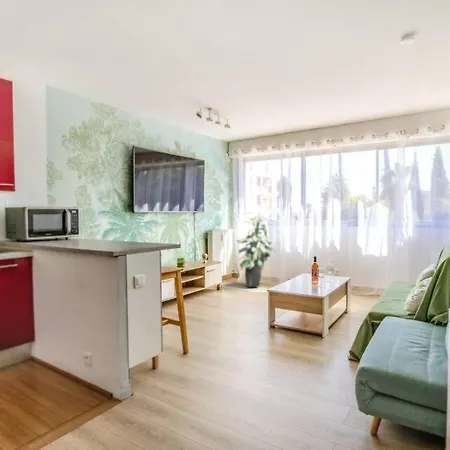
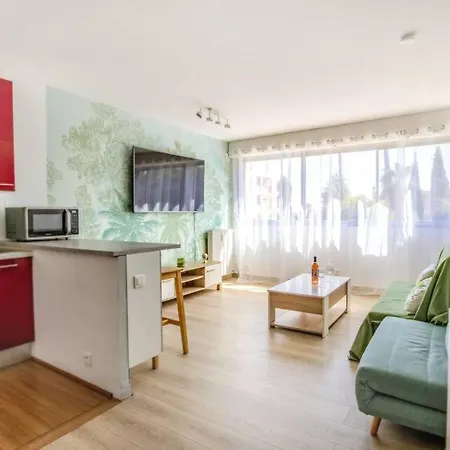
- indoor plant [235,211,277,288]
